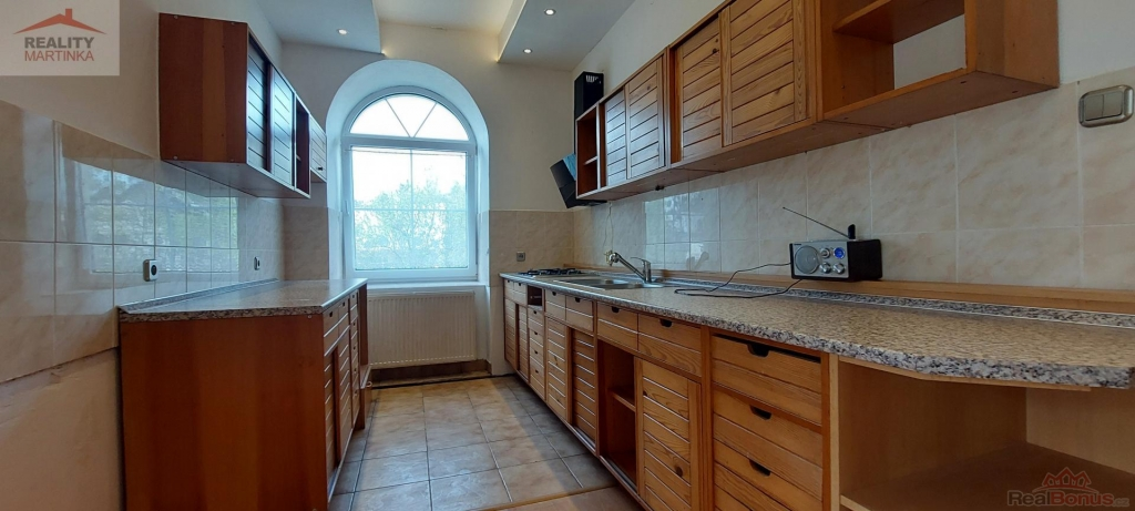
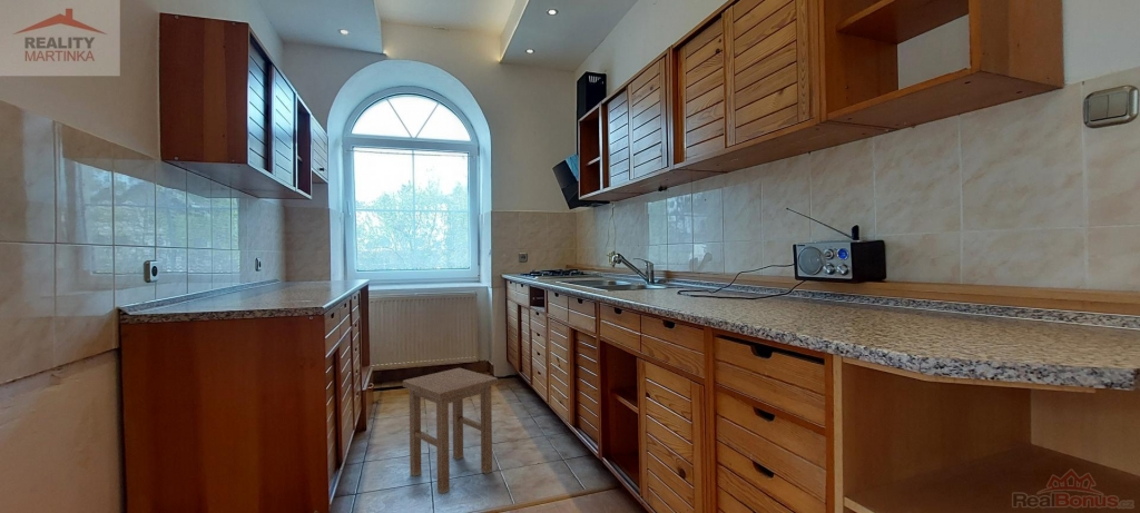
+ stool [402,367,499,495]
